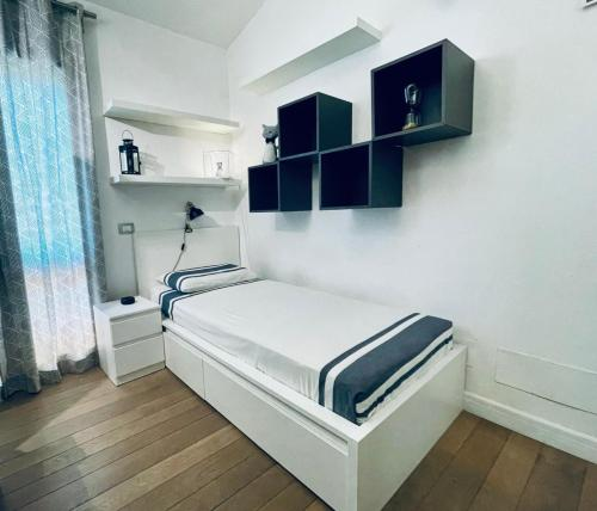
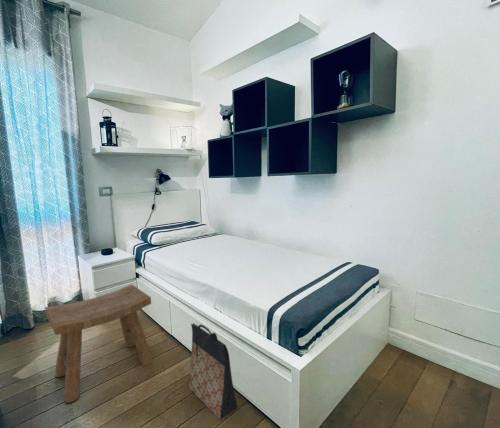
+ bag [187,322,238,421]
+ stool [44,283,153,404]
